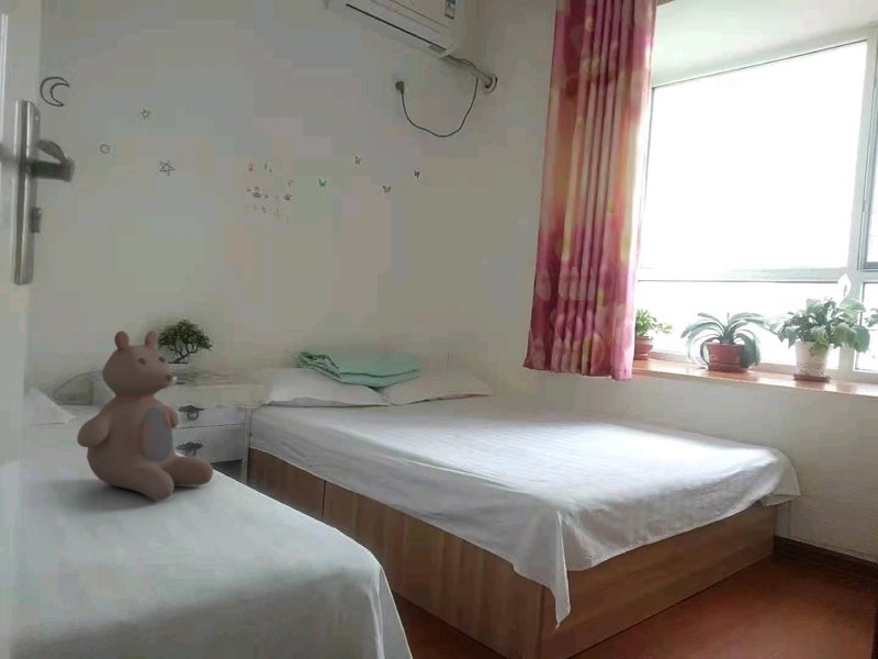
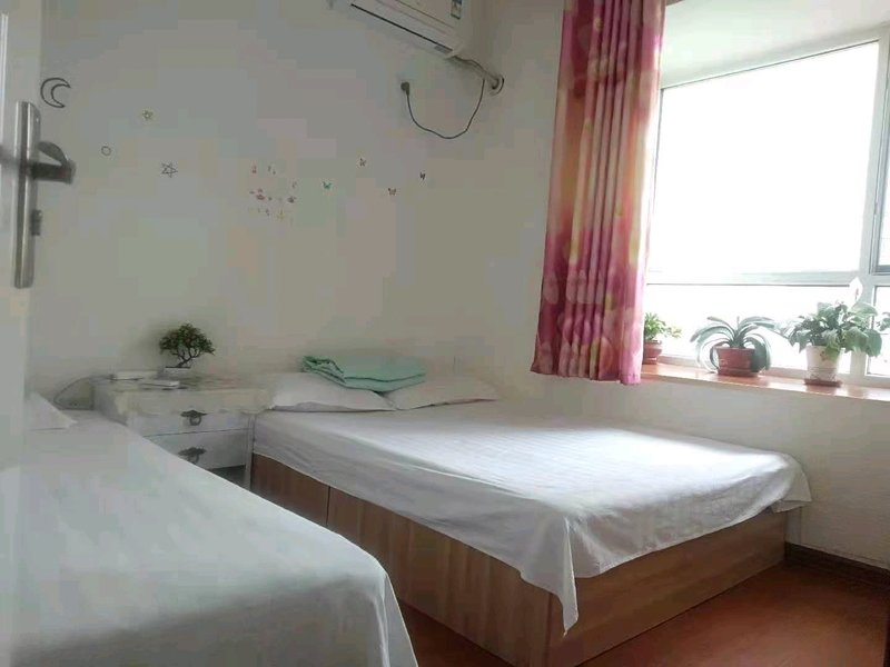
- bear [76,330,214,501]
